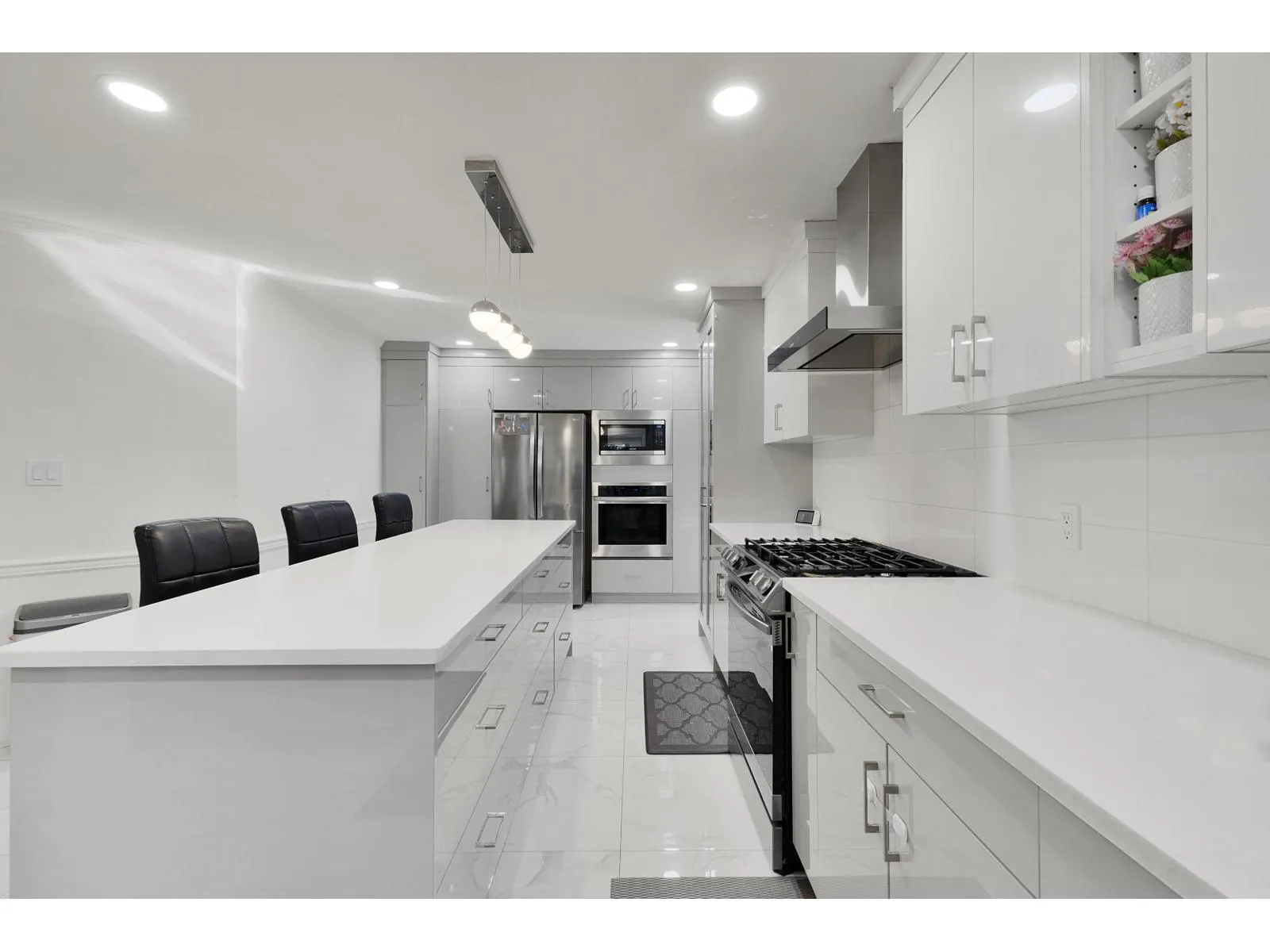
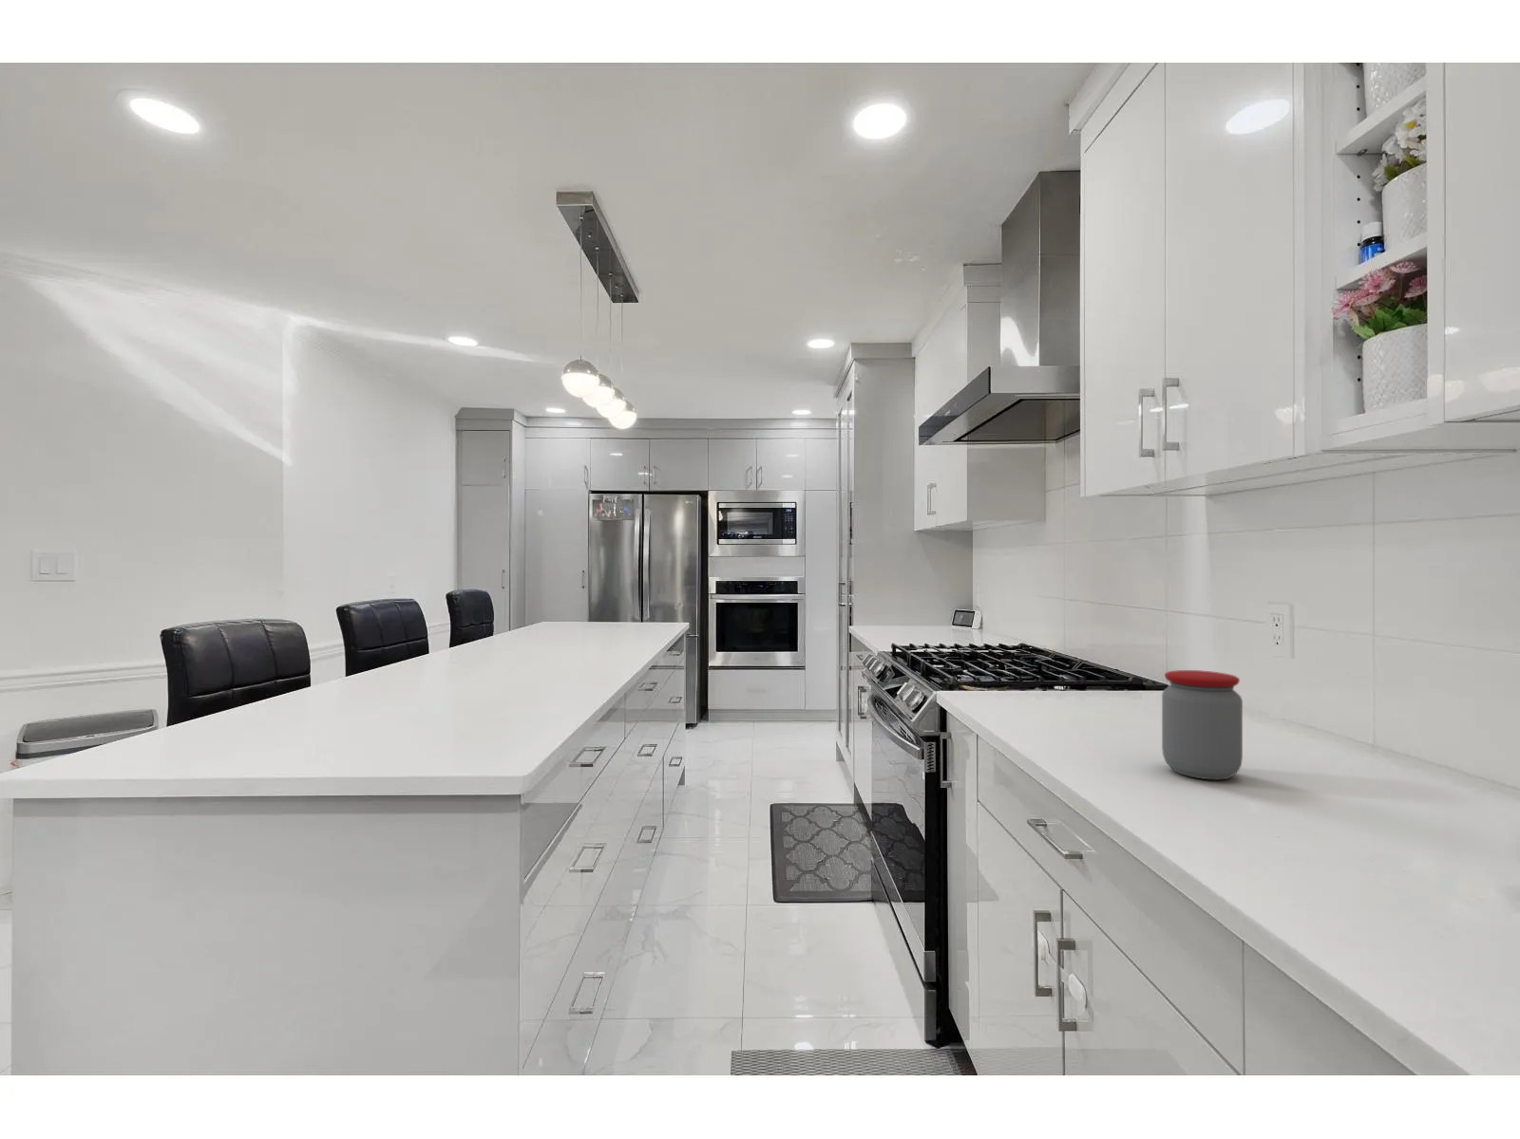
+ jar [1161,669,1244,780]
